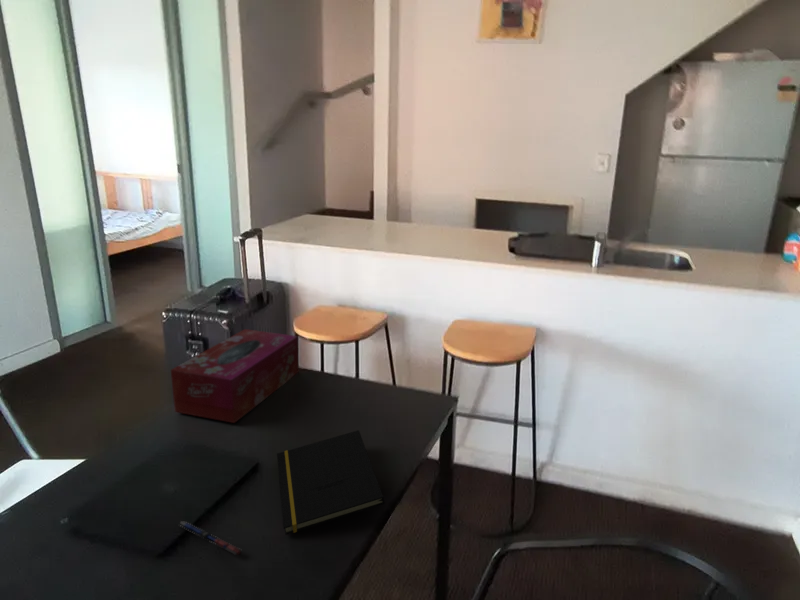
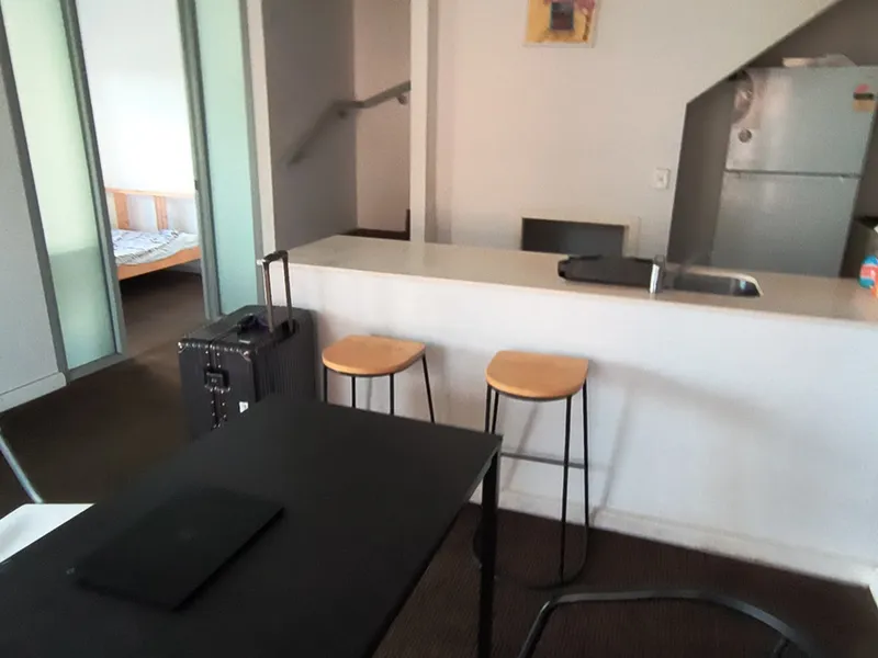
- notepad [276,429,385,536]
- pen [178,520,242,556]
- tissue box [170,328,299,424]
